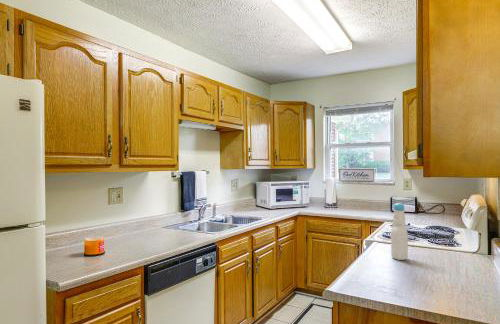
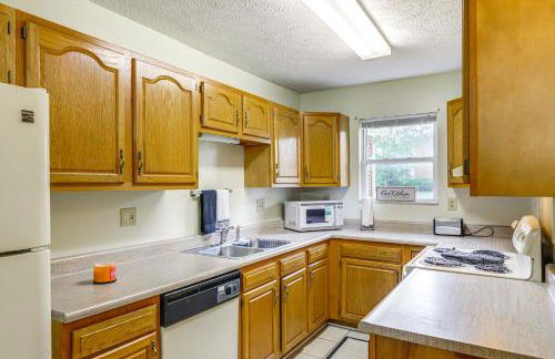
- bottle [390,202,409,261]
